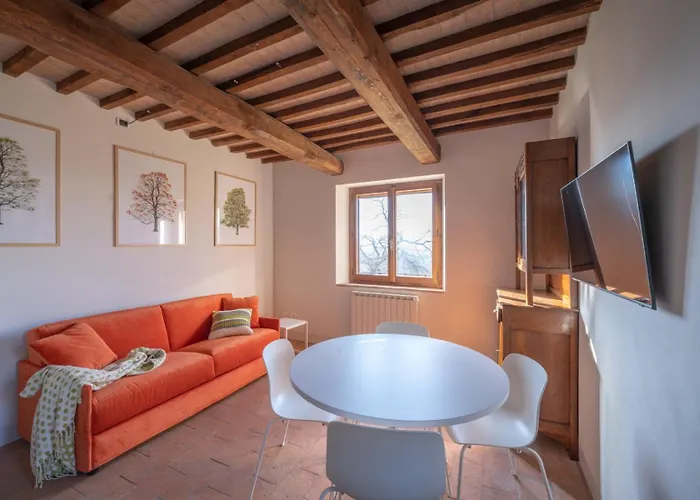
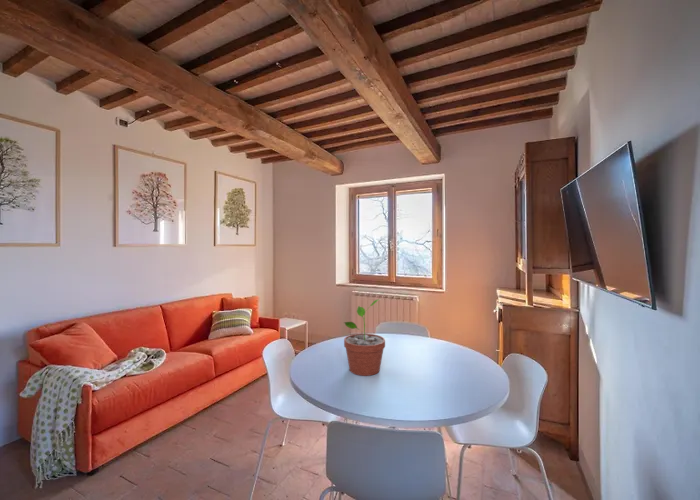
+ potted plant [343,298,386,377]
